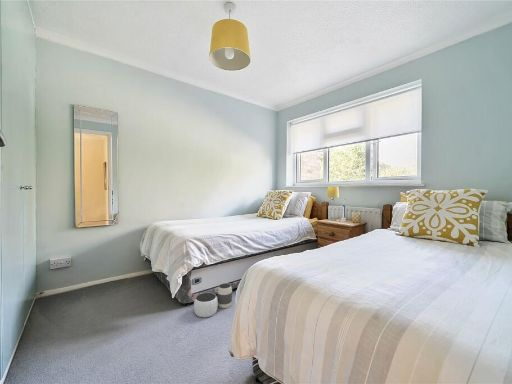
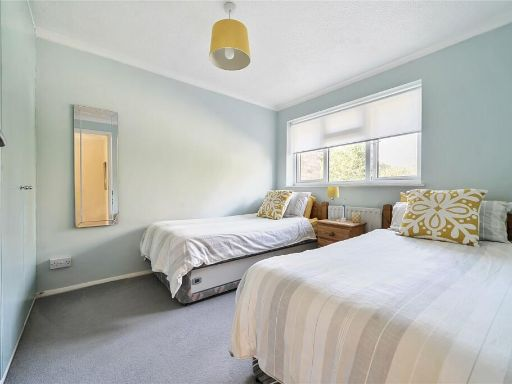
- waste basket [193,282,233,318]
